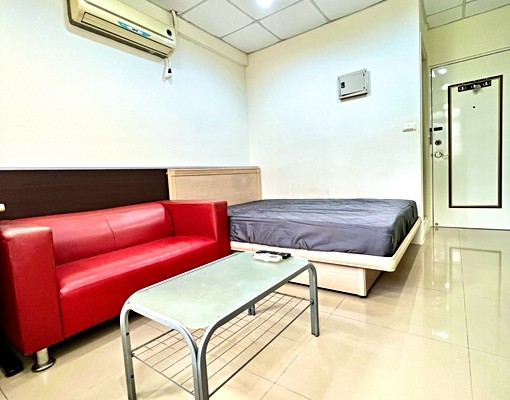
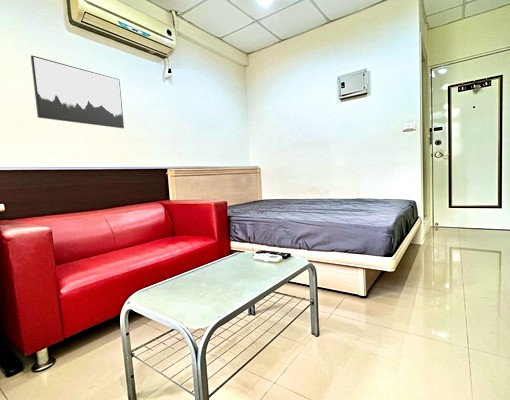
+ wall art [30,54,125,129]
